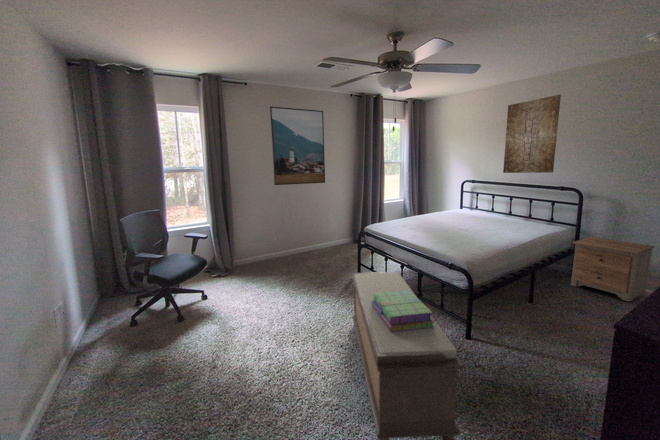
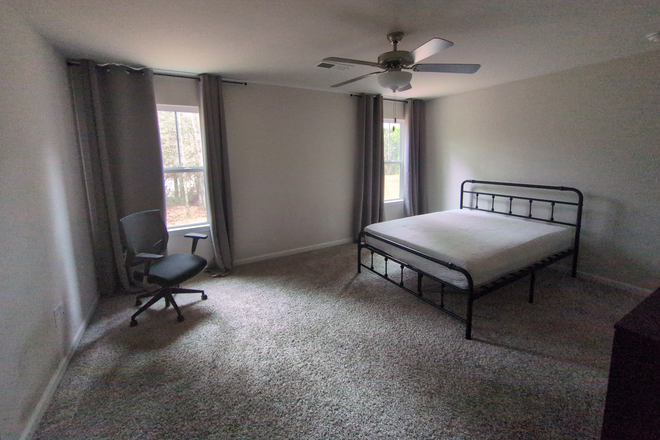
- nightstand [570,236,656,302]
- bench [351,271,465,440]
- stack of books [371,290,436,333]
- wall art [502,94,562,174]
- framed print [269,105,326,186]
